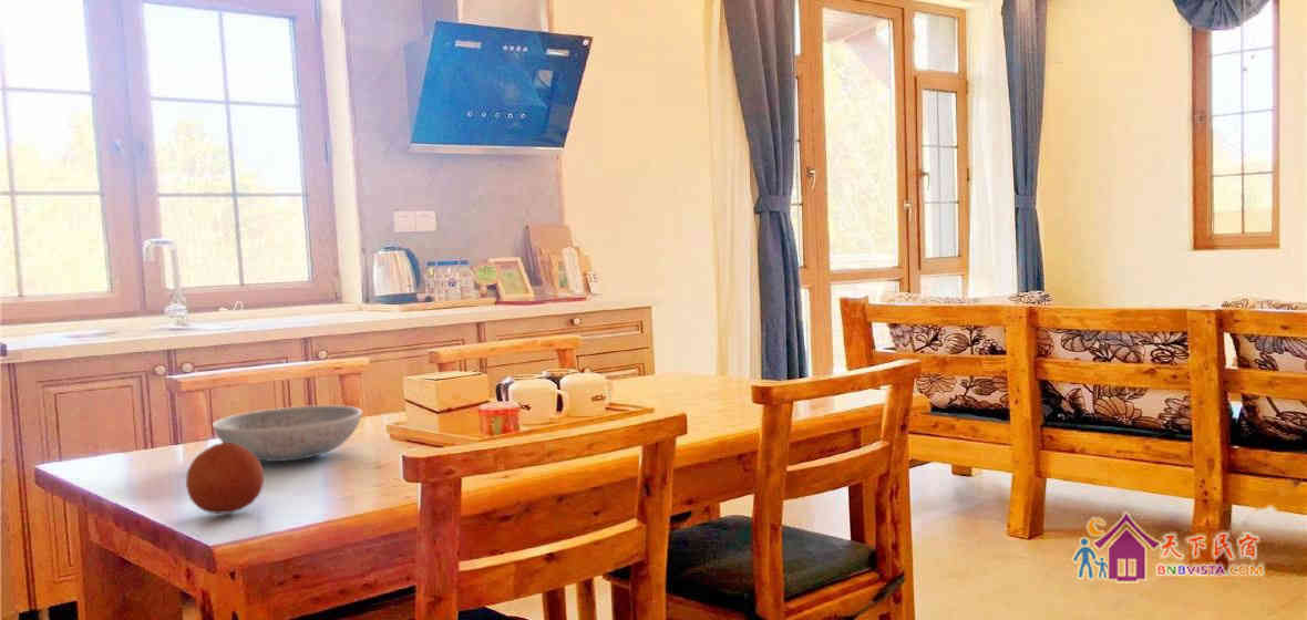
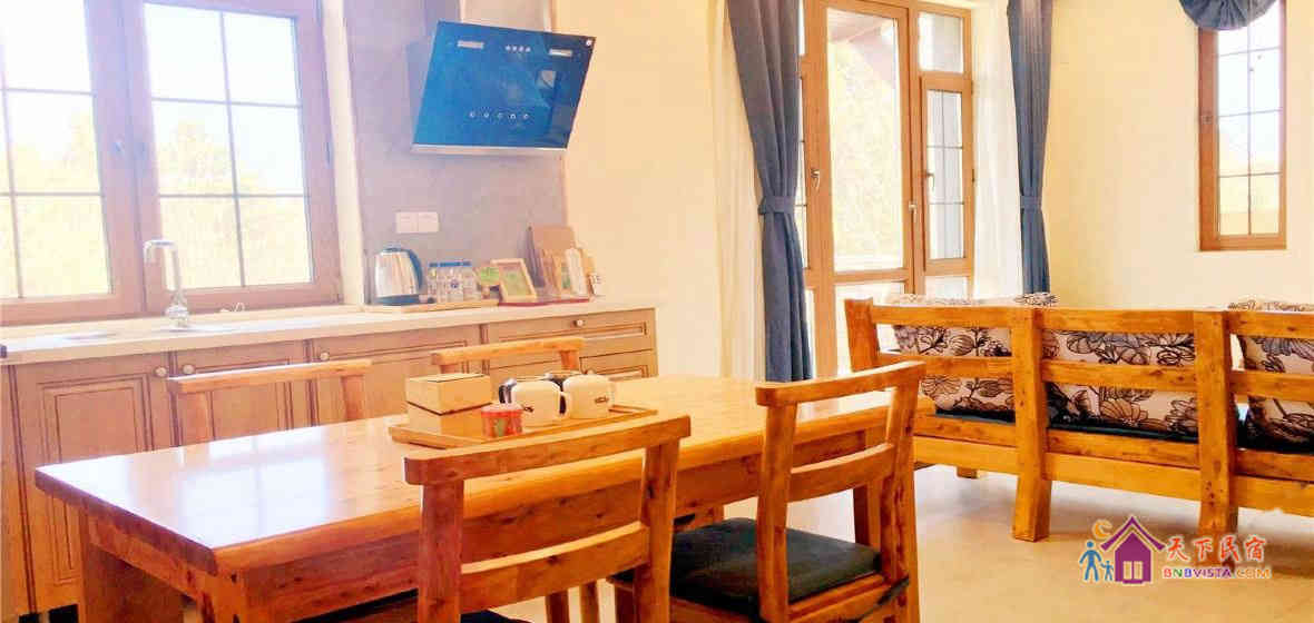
- fruit [185,441,265,515]
- dish [212,404,363,463]
